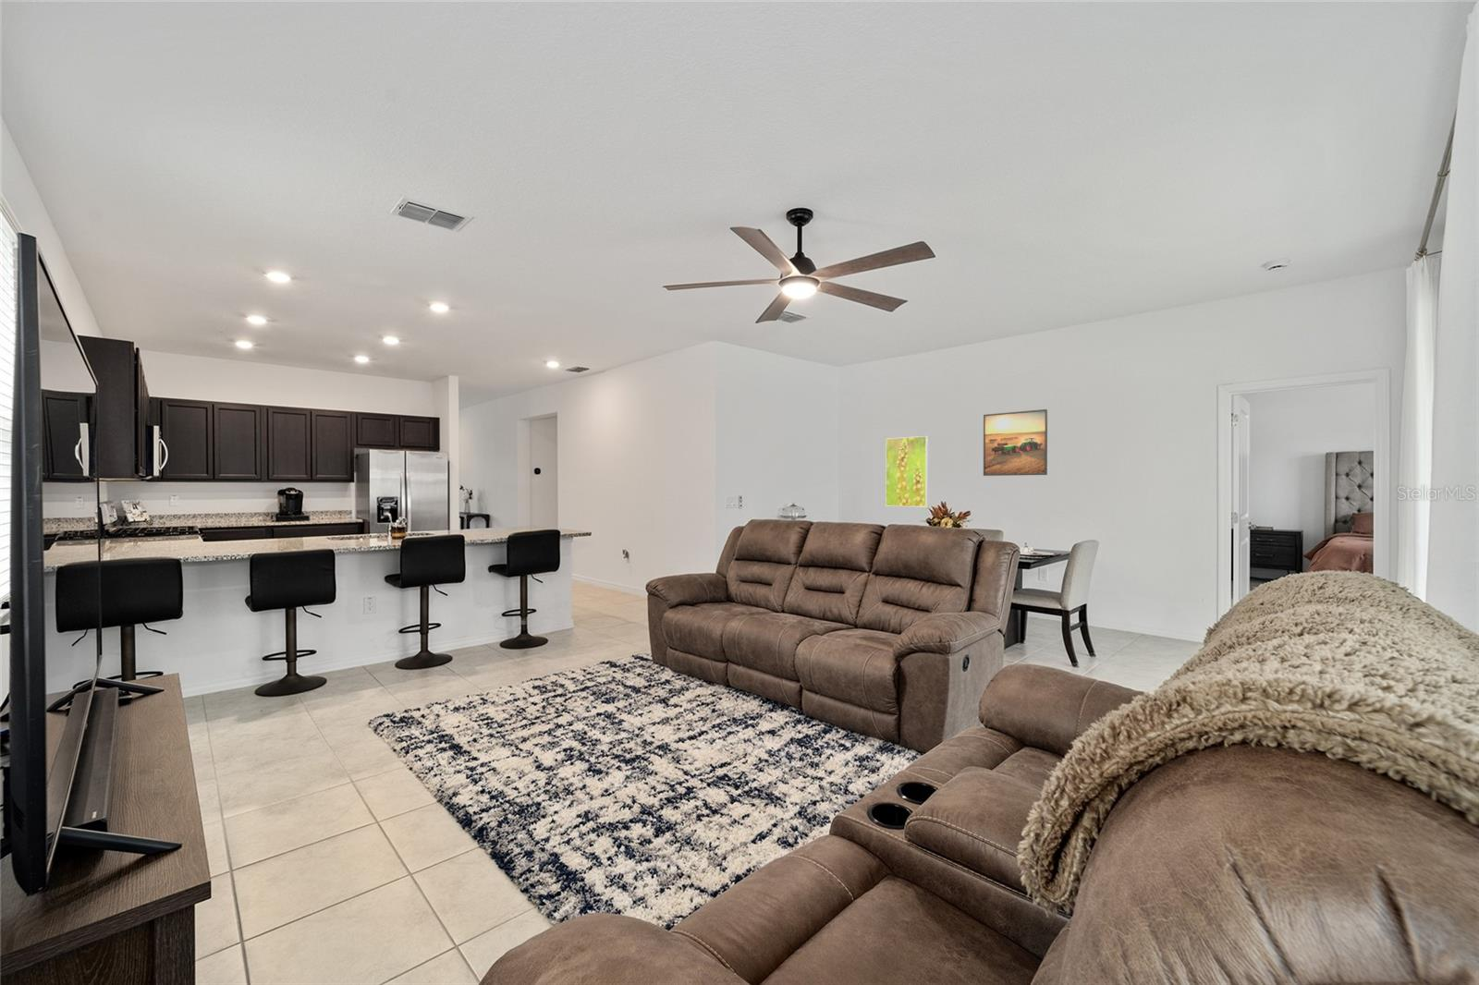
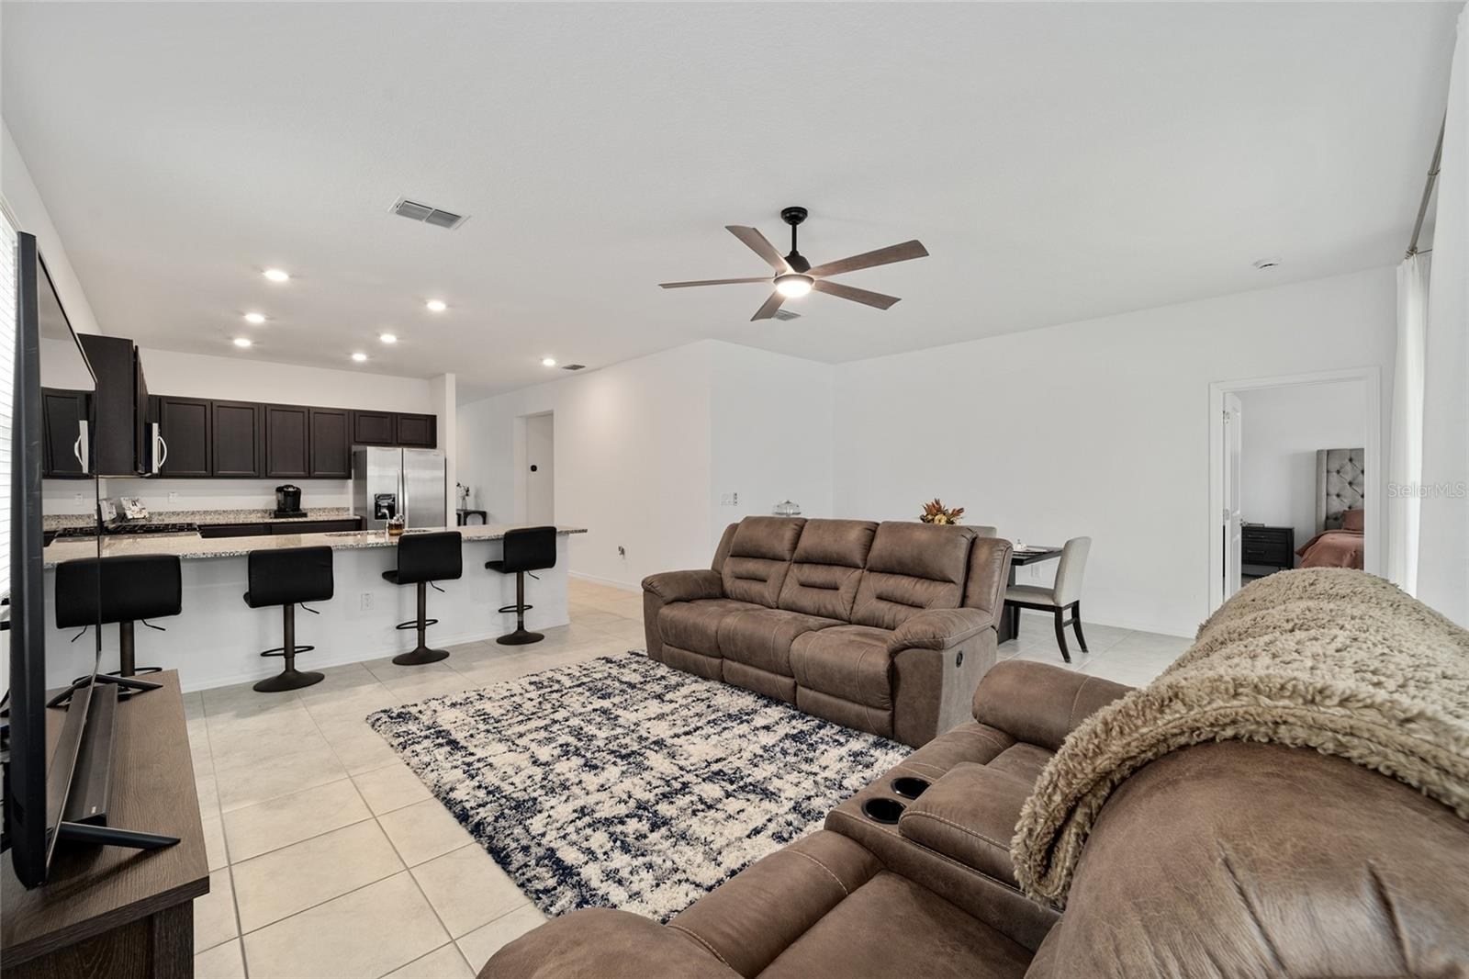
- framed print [884,435,928,507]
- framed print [983,409,1048,477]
